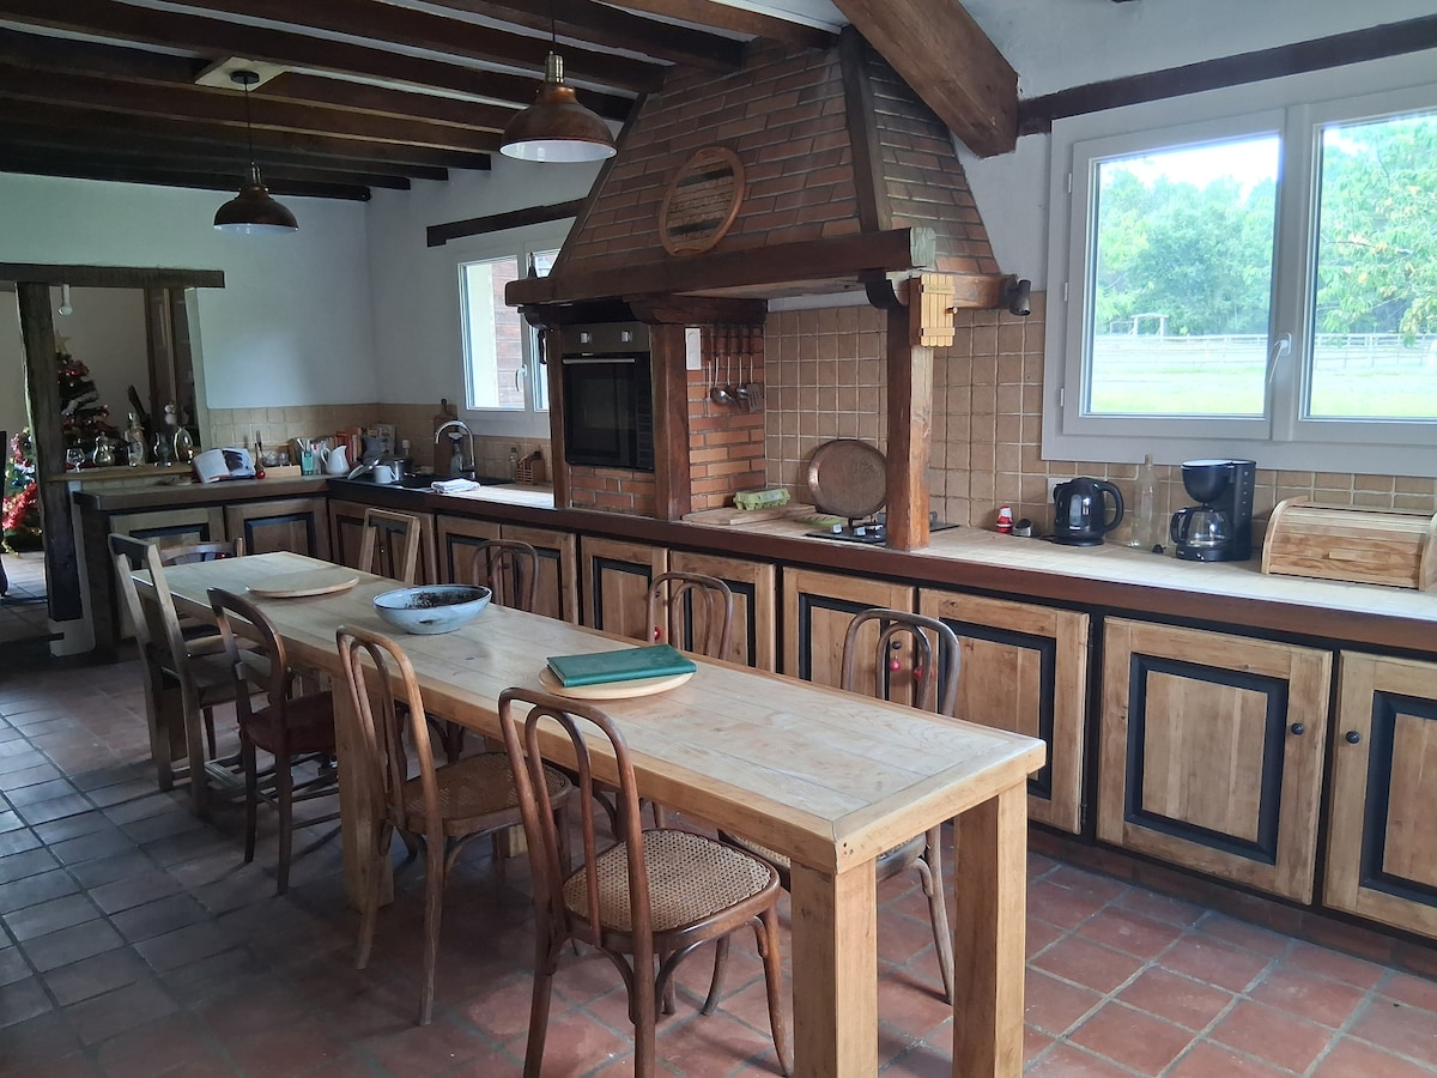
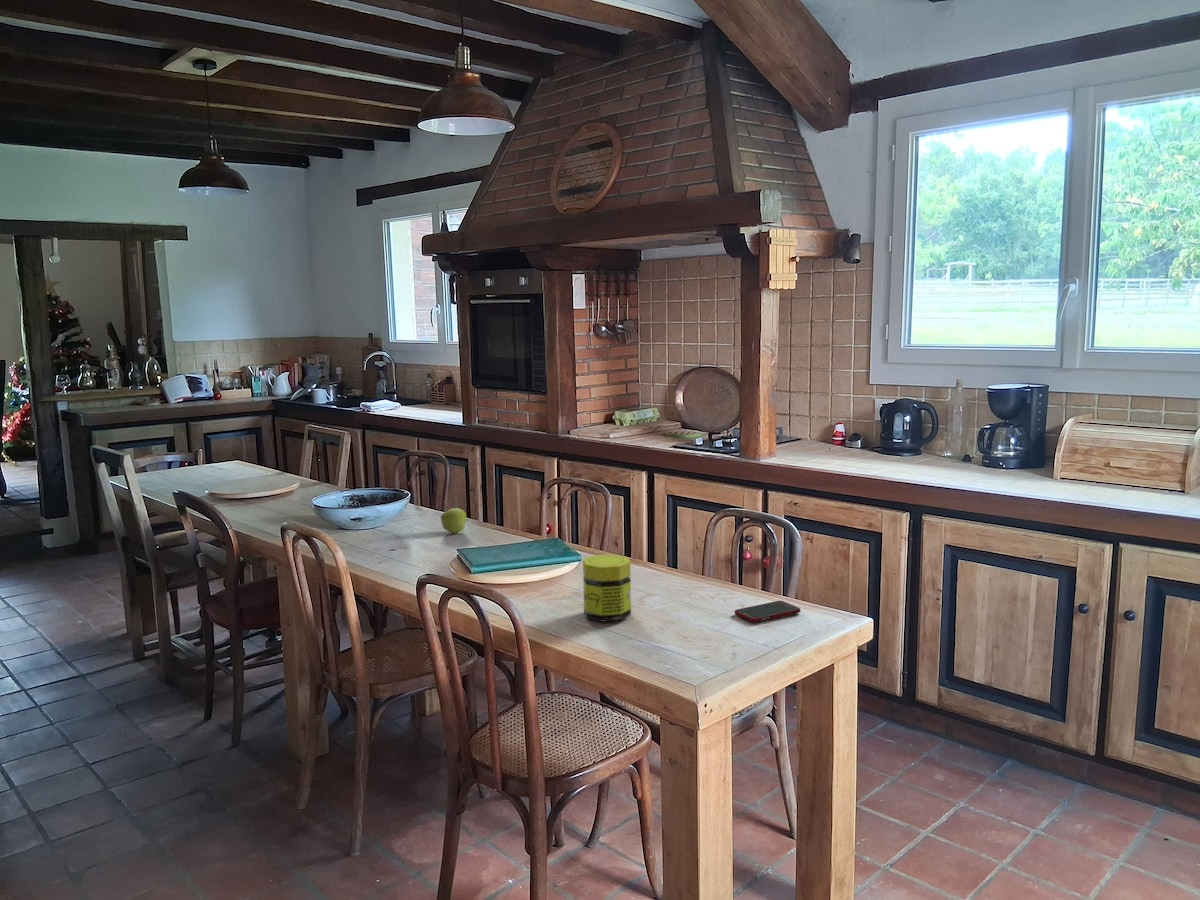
+ jar [582,553,632,623]
+ cell phone [734,600,801,623]
+ apple [440,507,470,534]
